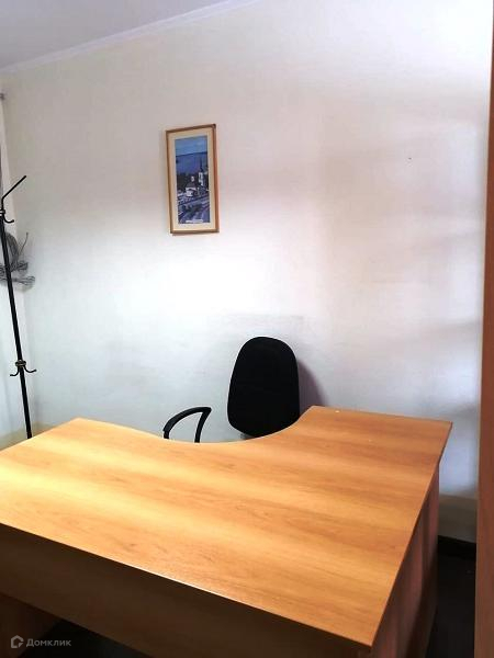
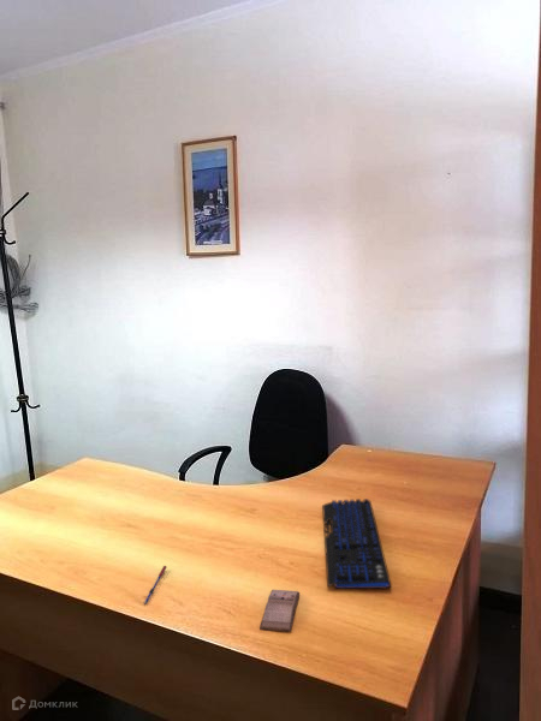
+ book [258,589,301,633]
+ keyboard [321,497,392,591]
+ pen [142,565,167,604]
